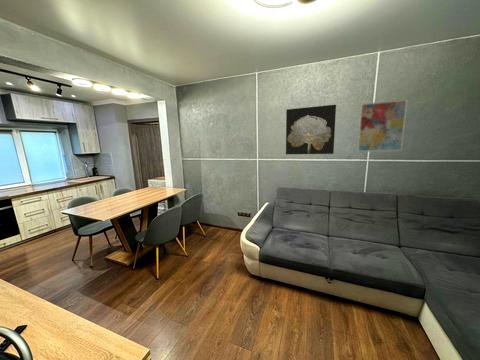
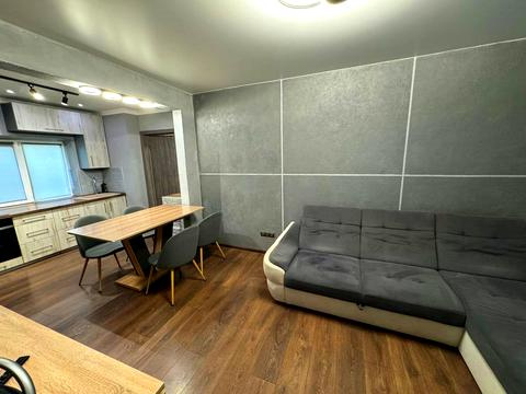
- wall art [356,98,409,153]
- wall art [285,104,337,155]
